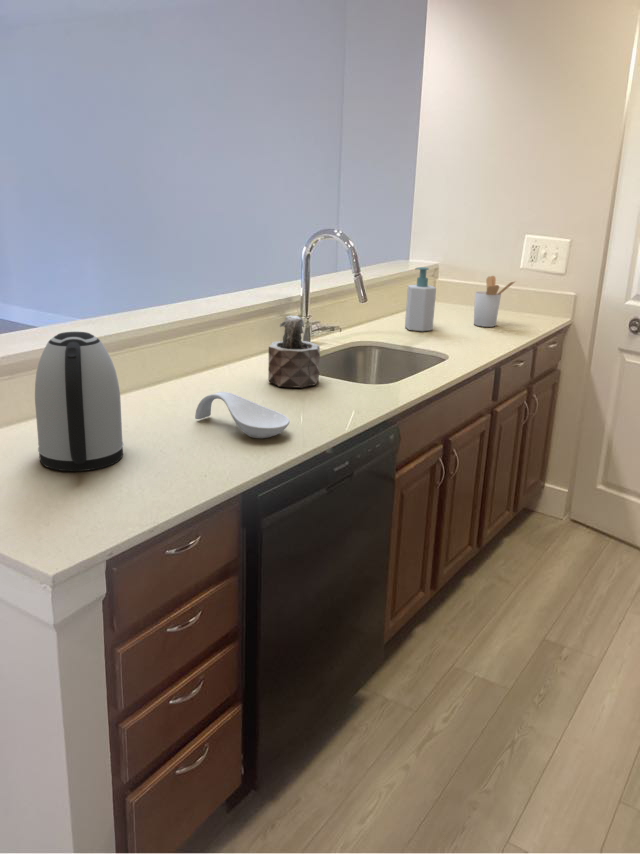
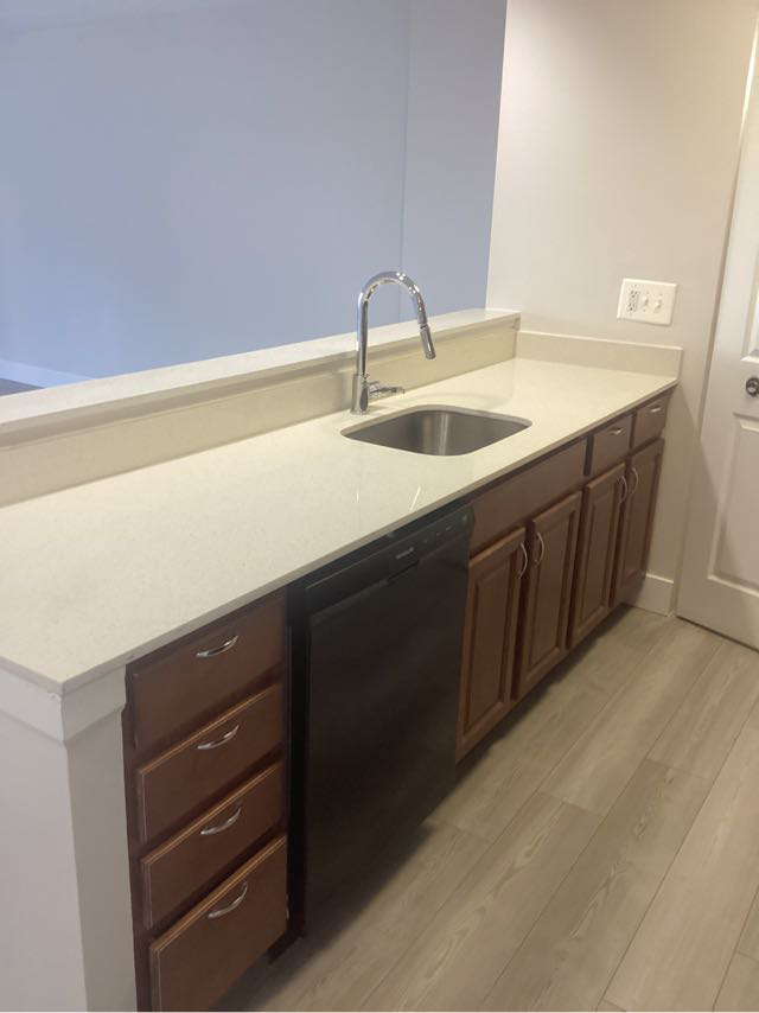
- succulent plant [267,315,321,389]
- spoon rest [194,391,291,439]
- soap bottle [404,266,437,332]
- utensil holder [473,275,517,328]
- kettle [34,331,124,472]
